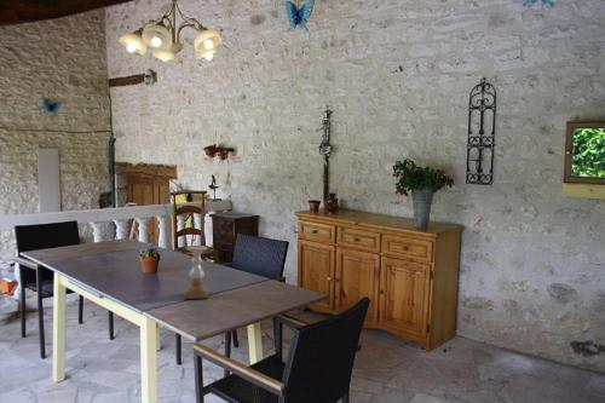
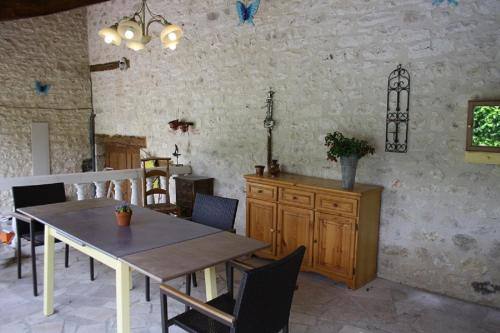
- candle holder [184,244,209,300]
